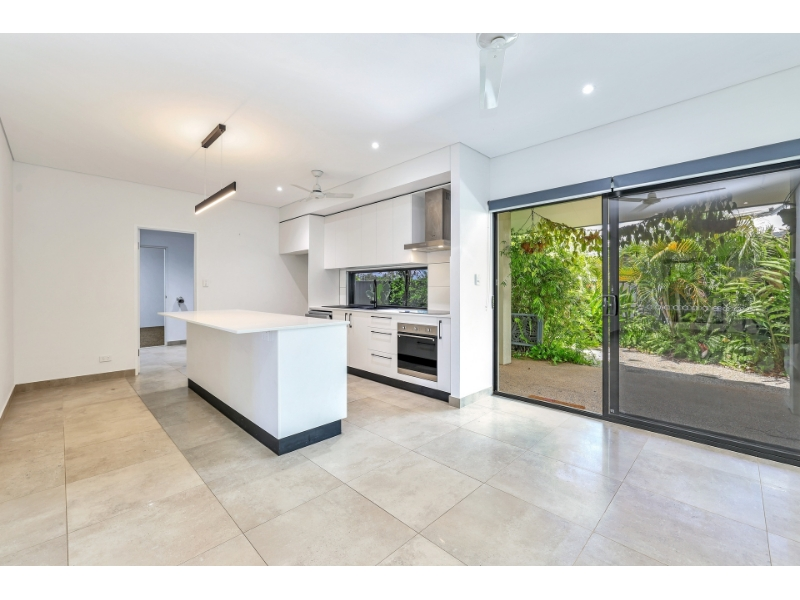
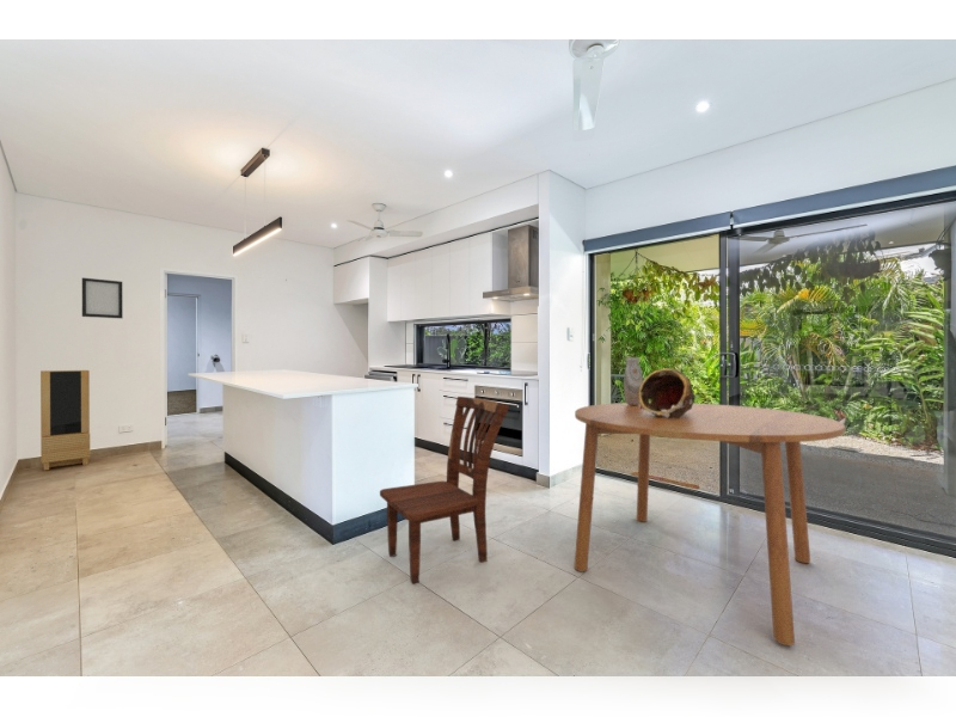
+ picture frame [81,276,124,319]
+ storage cabinet [39,369,91,471]
+ vase [623,356,644,405]
+ decorative bowl [639,367,697,418]
+ dining chair [379,396,510,584]
+ dining table [574,402,846,648]
